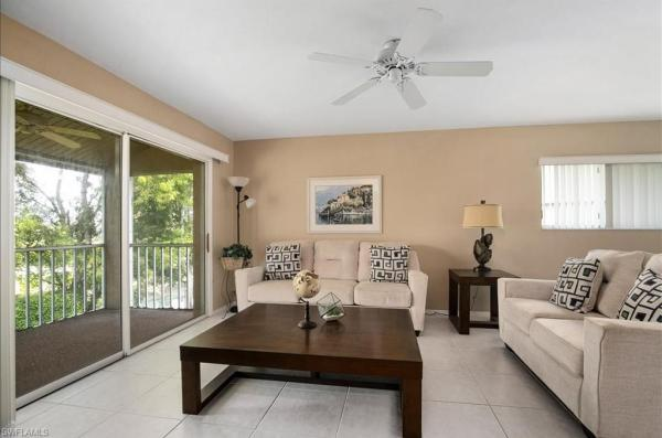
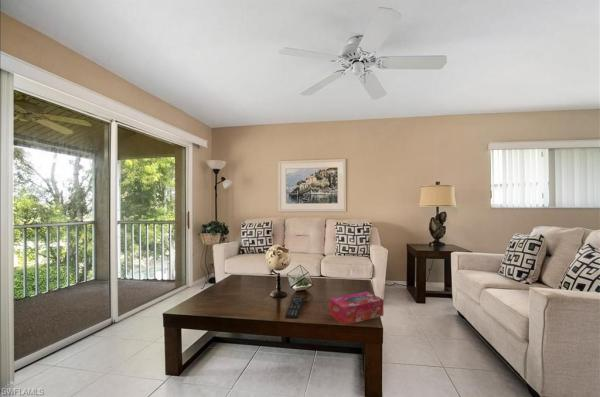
+ remote control [284,296,305,320]
+ tissue box [329,290,384,326]
